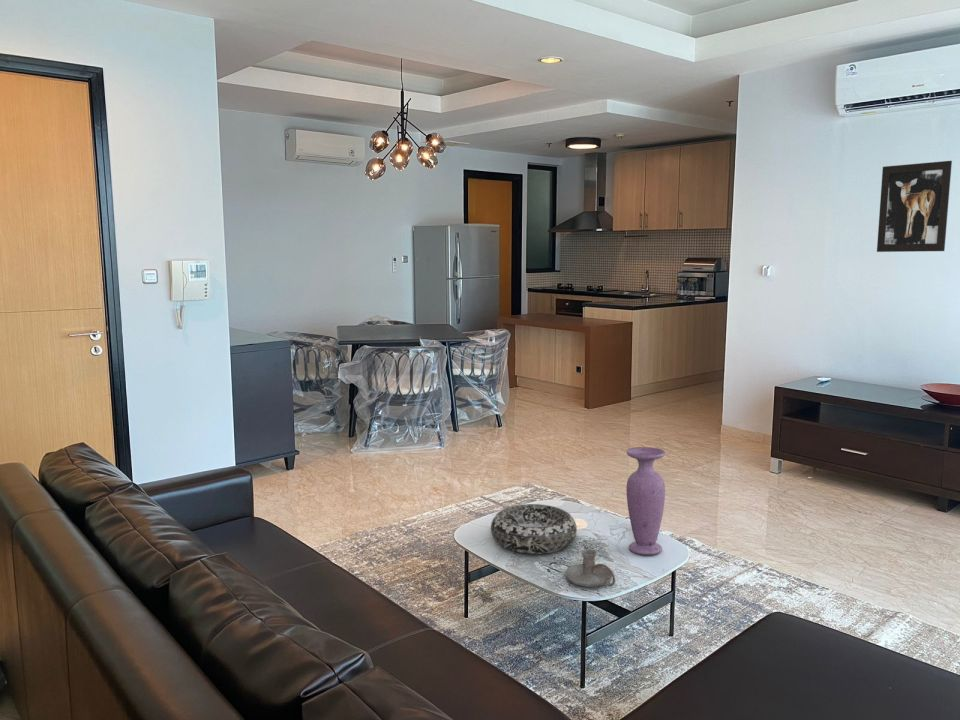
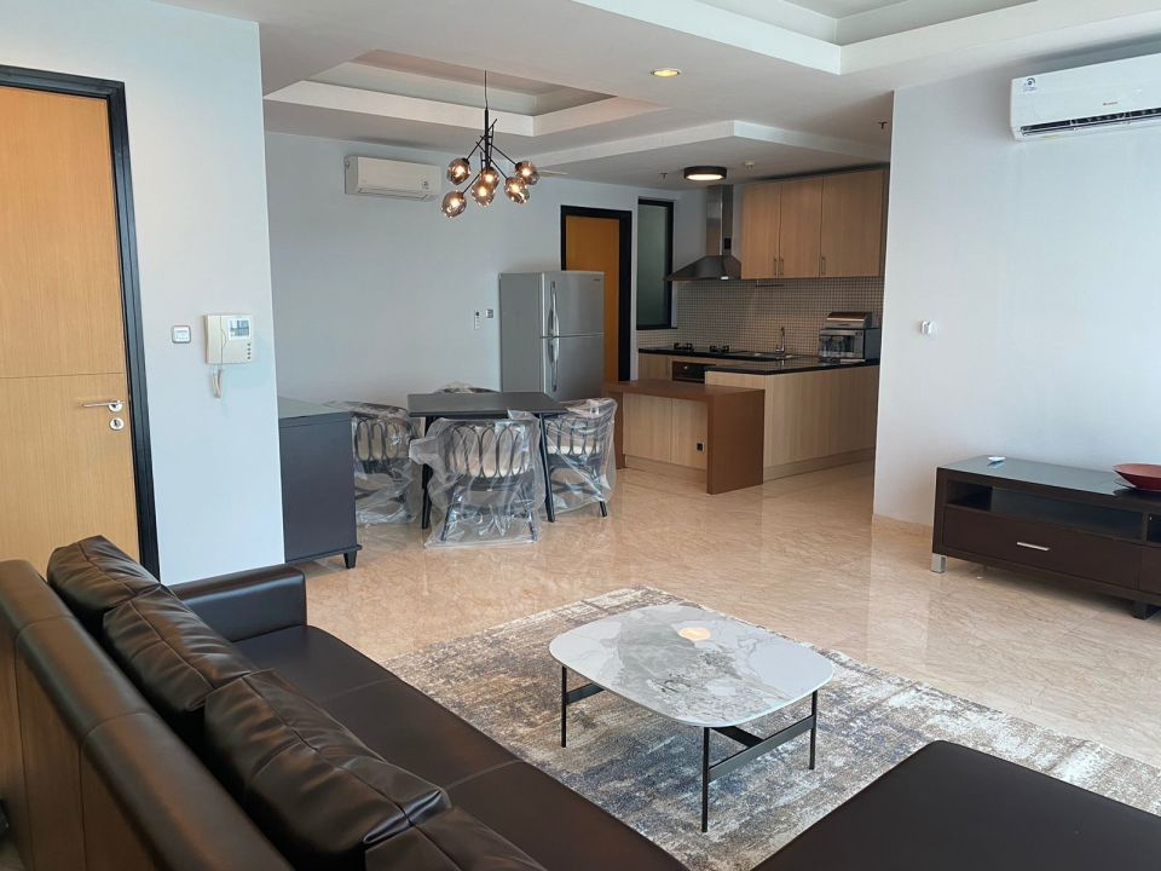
- vase [625,446,666,556]
- decorative bowl [490,503,578,555]
- candle holder [564,548,616,588]
- wall art [876,160,953,253]
